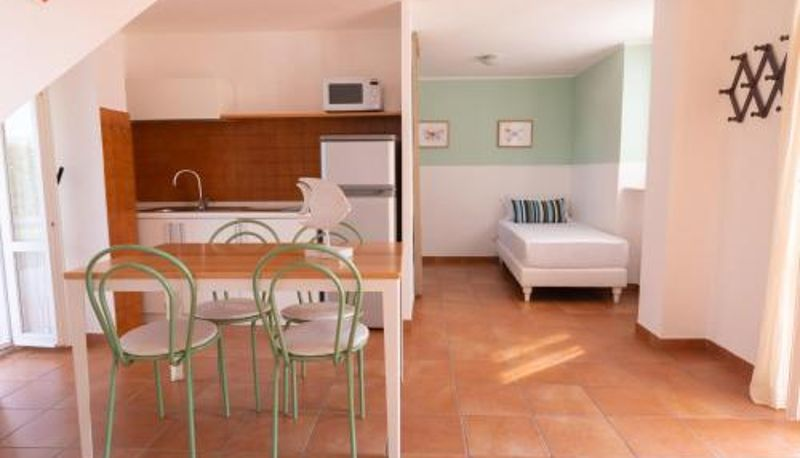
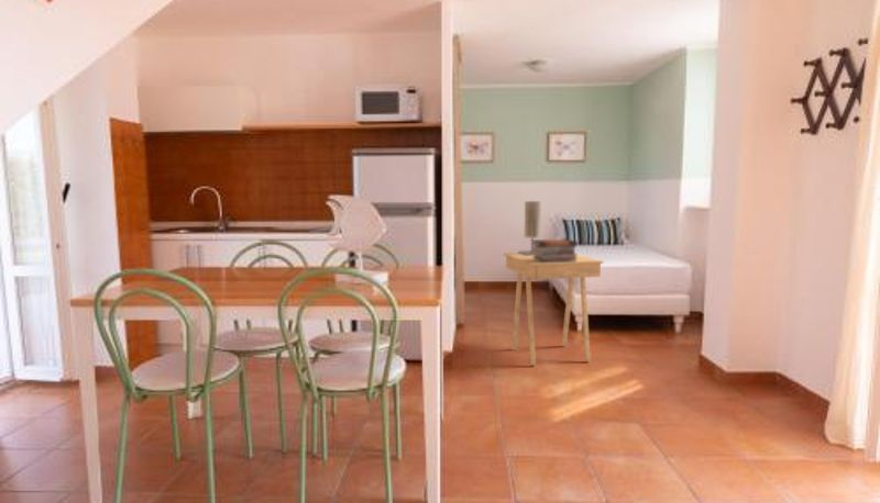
+ table lamp [517,200,542,256]
+ book stack [529,238,579,262]
+ side table [503,252,604,367]
